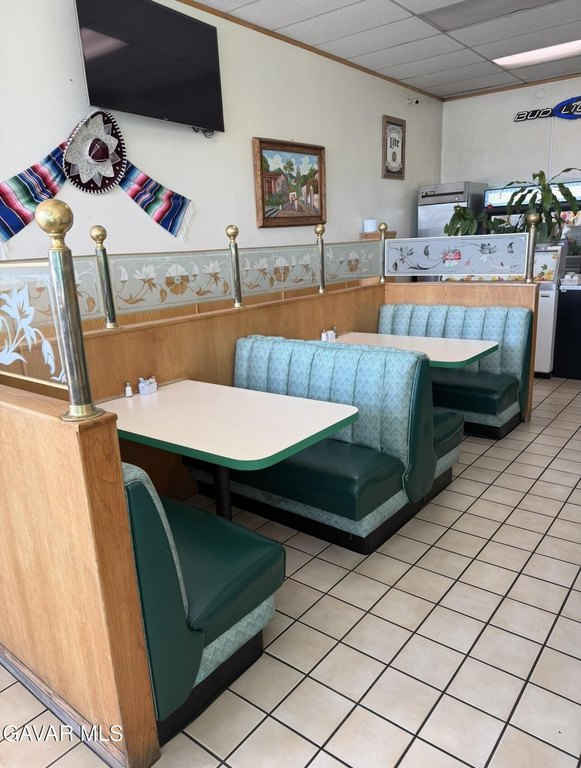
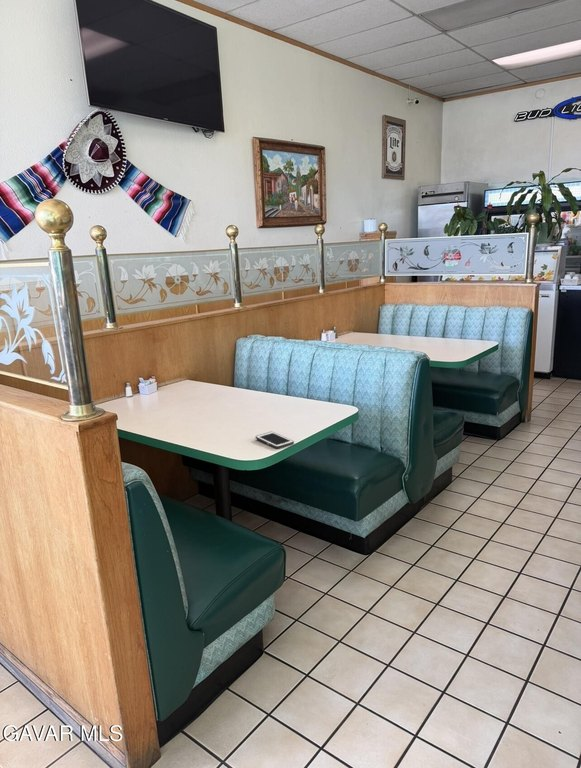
+ cell phone [255,431,295,449]
